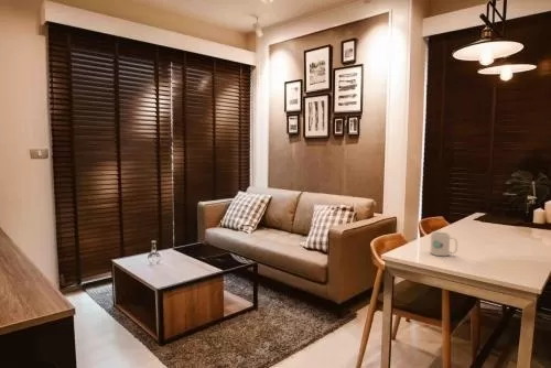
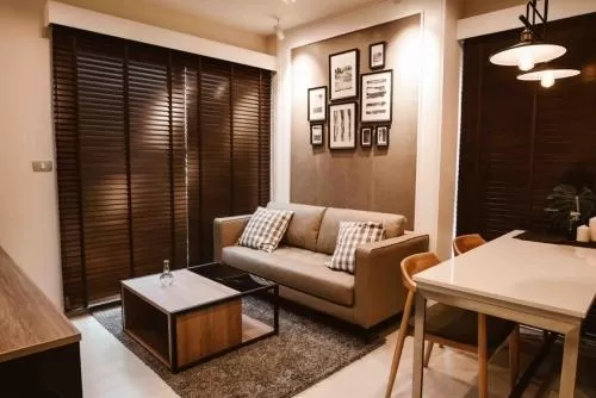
- mug [429,230,458,257]
